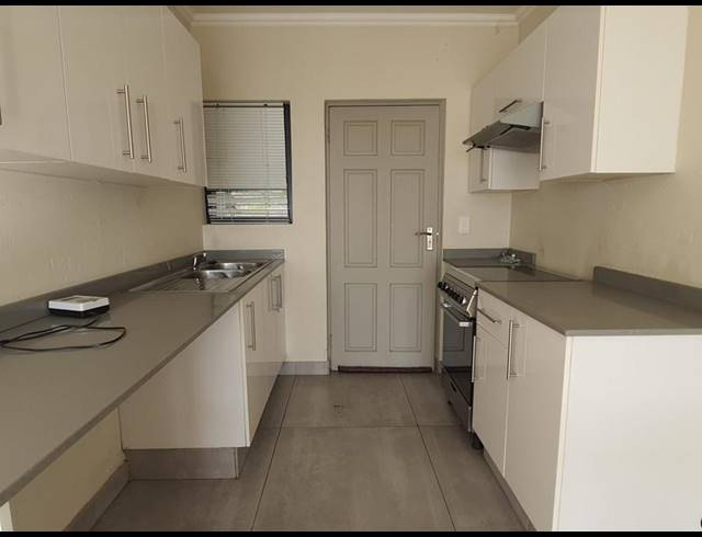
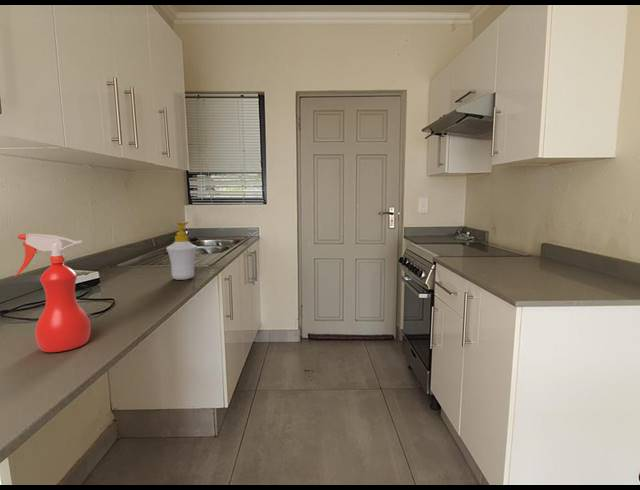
+ spray bottle [13,233,92,353]
+ soap bottle [165,221,198,281]
